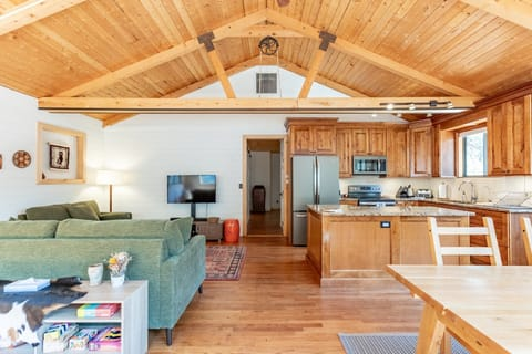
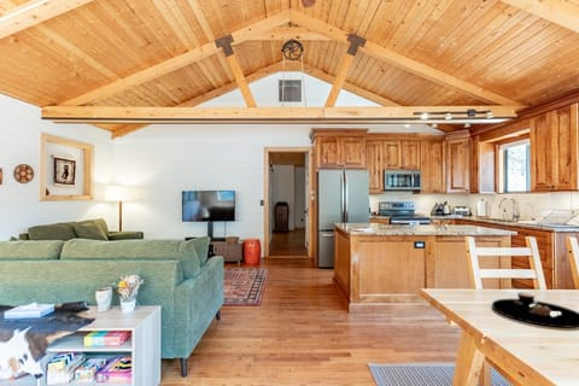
+ placemat [491,291,579,329]
